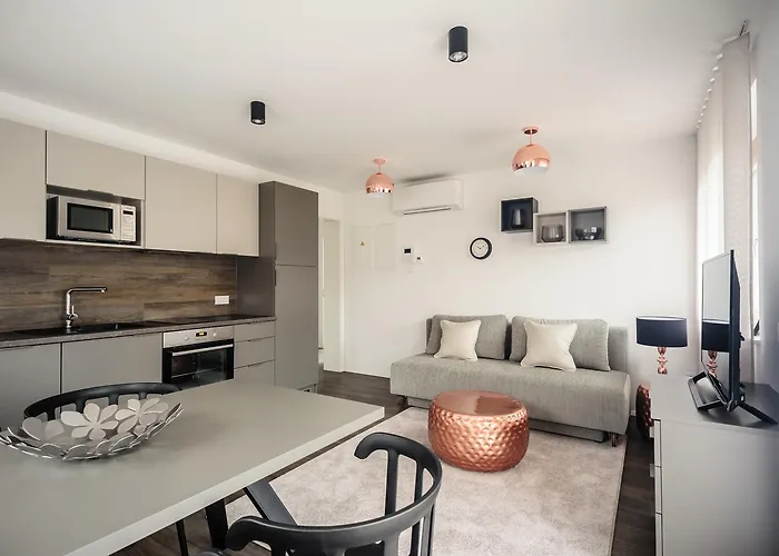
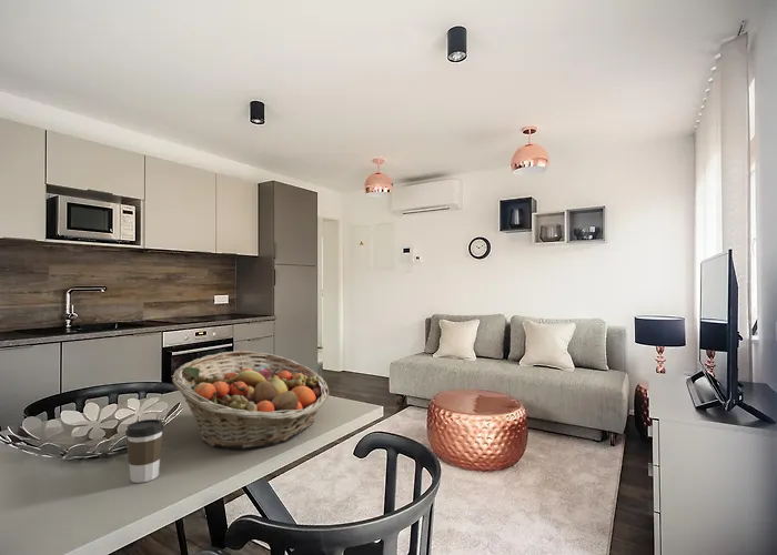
+ fruit basket [172,350,330,451]
+ coffee cup [124,418,165,484]
